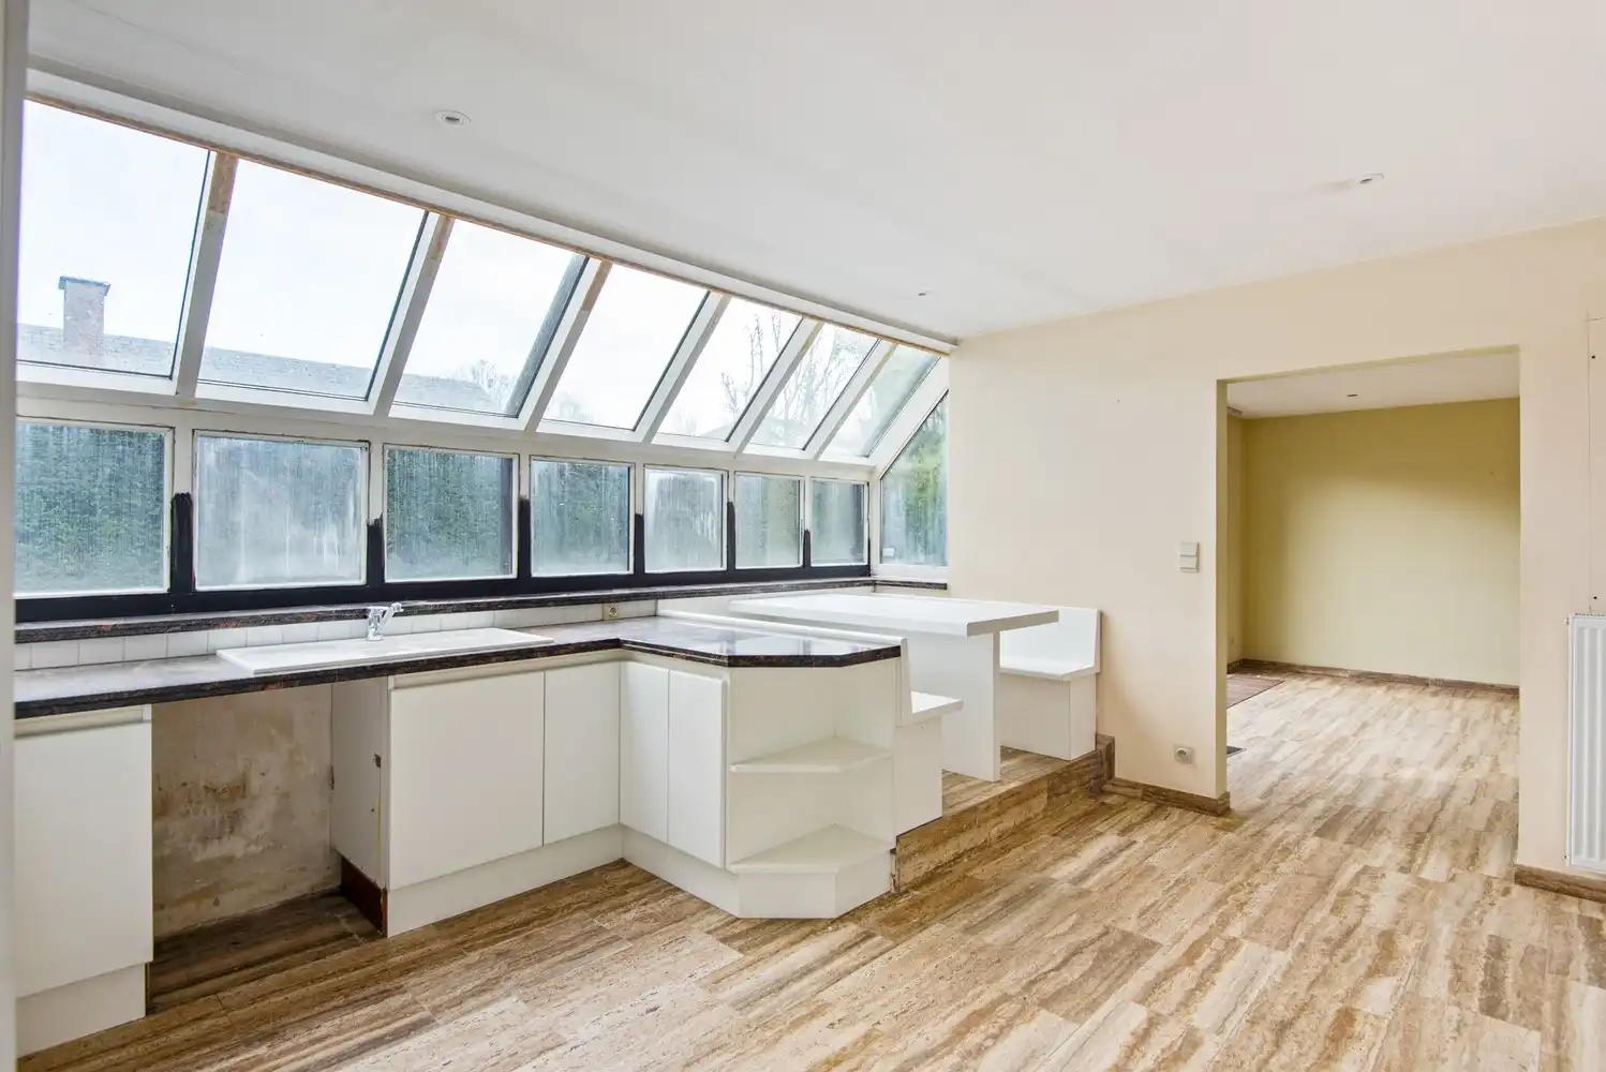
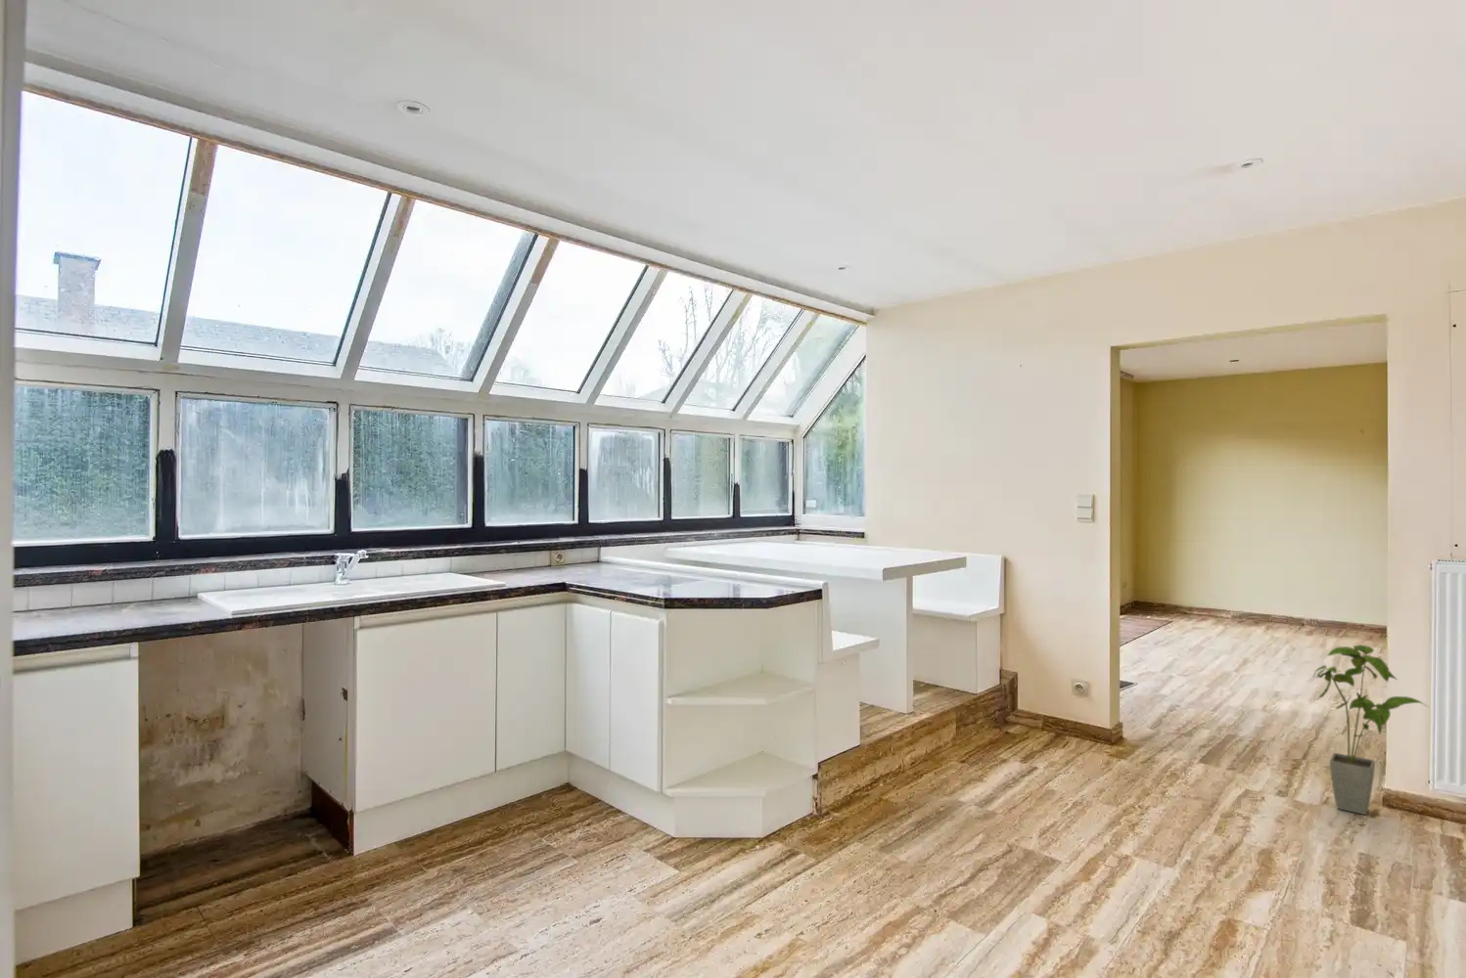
+ house plant [1312,644,1429,815]
